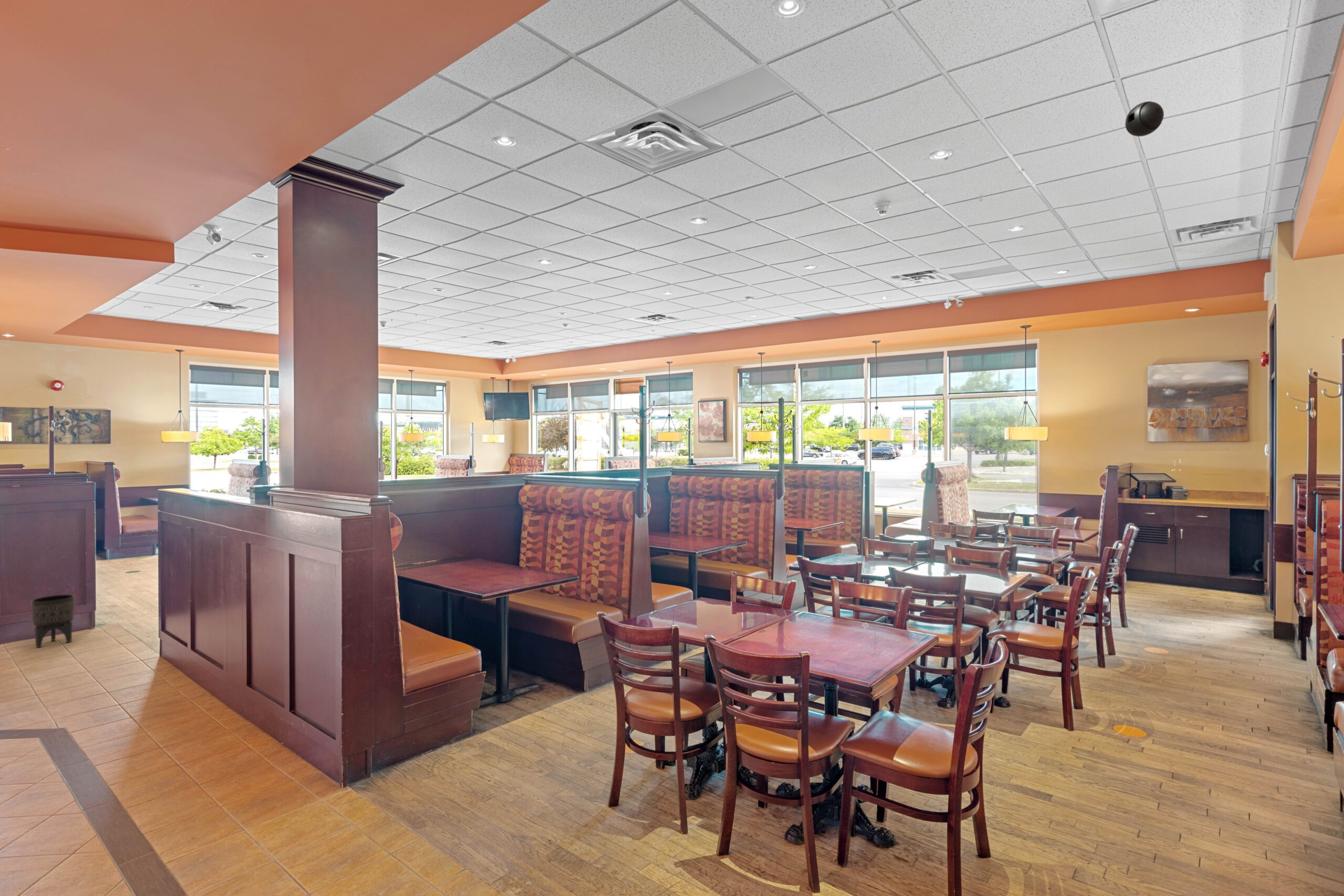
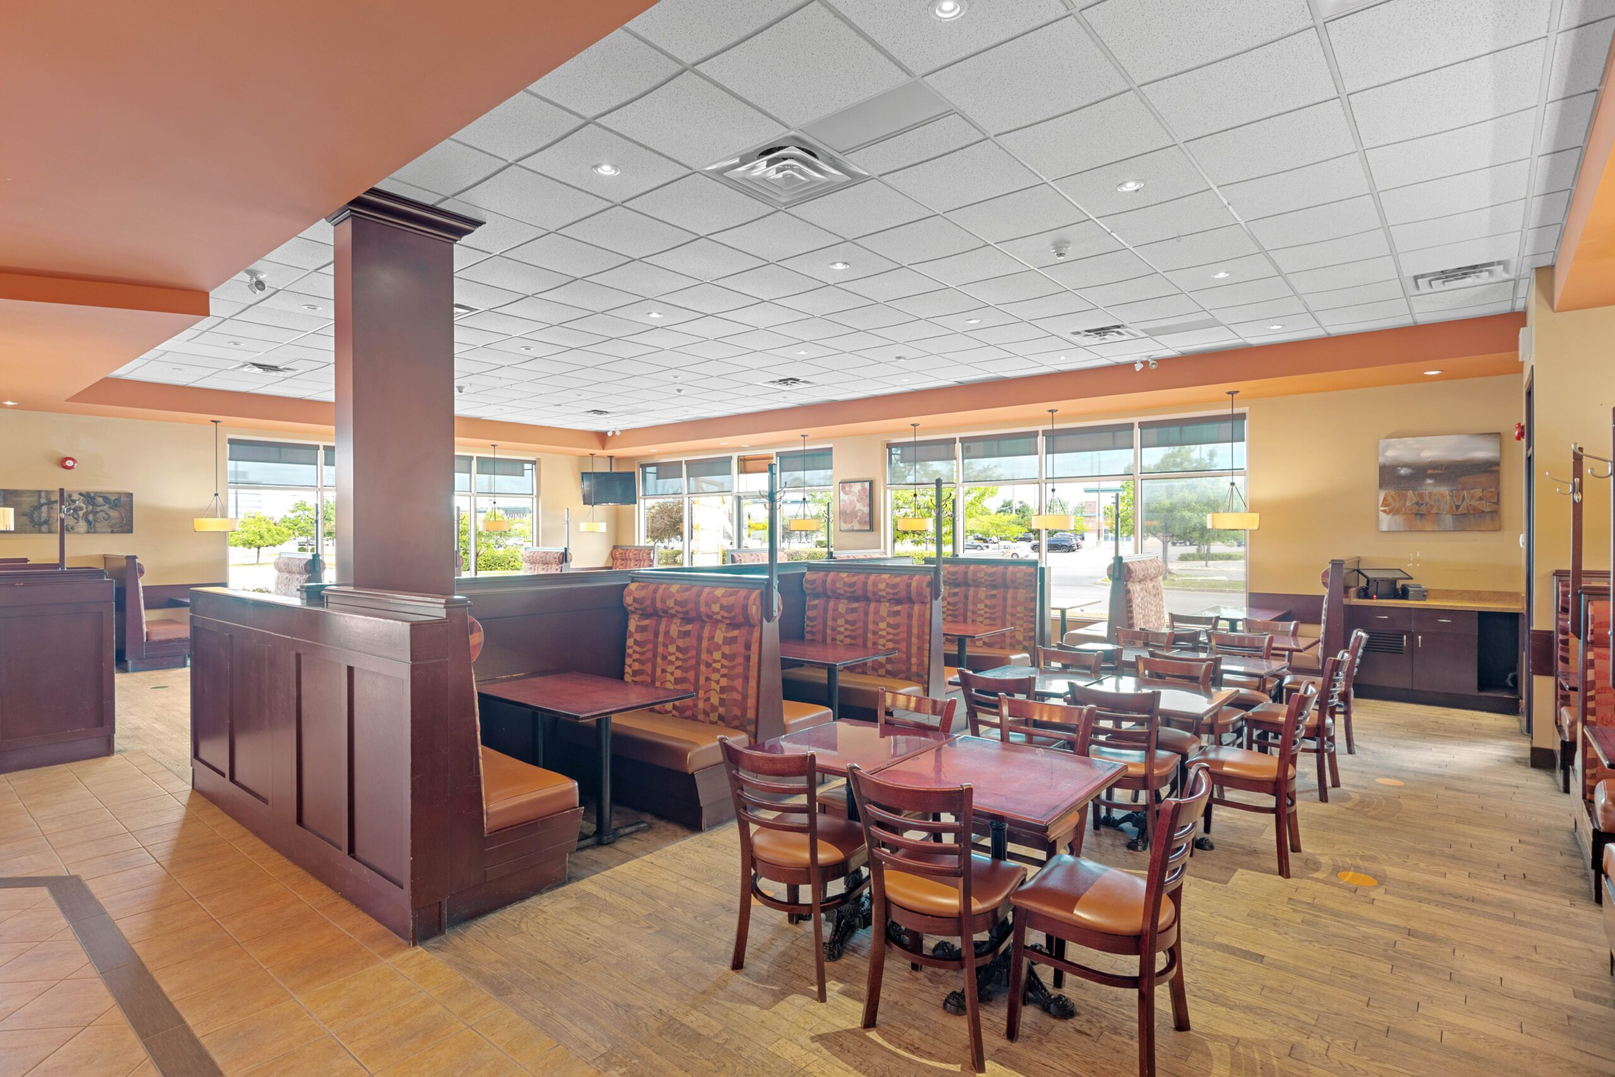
- planter [30,594,75,648]
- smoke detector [1125,101,1164,137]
